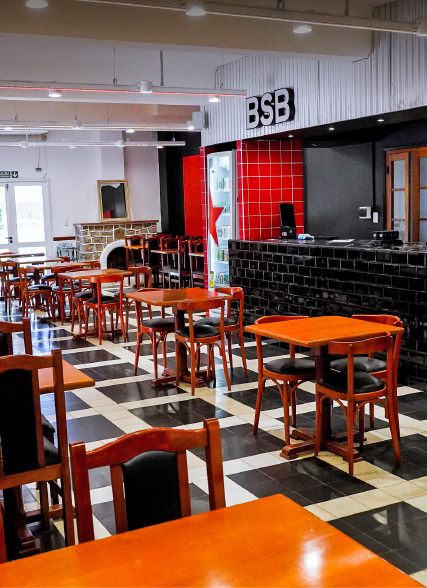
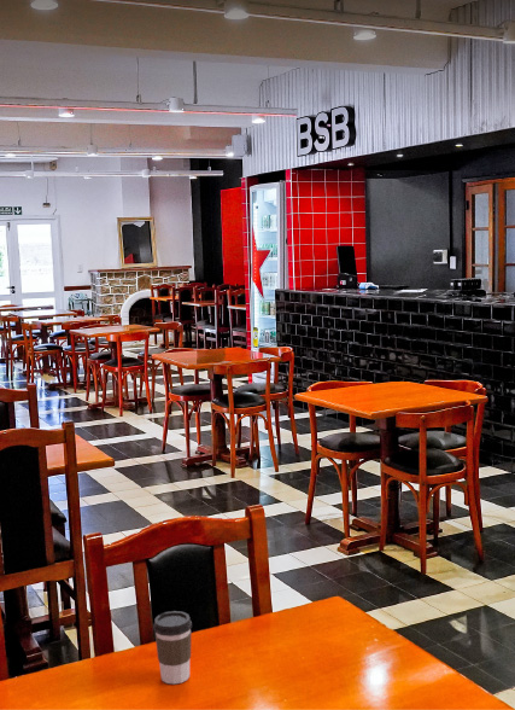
+ coffee cup [152,610,193,685]
